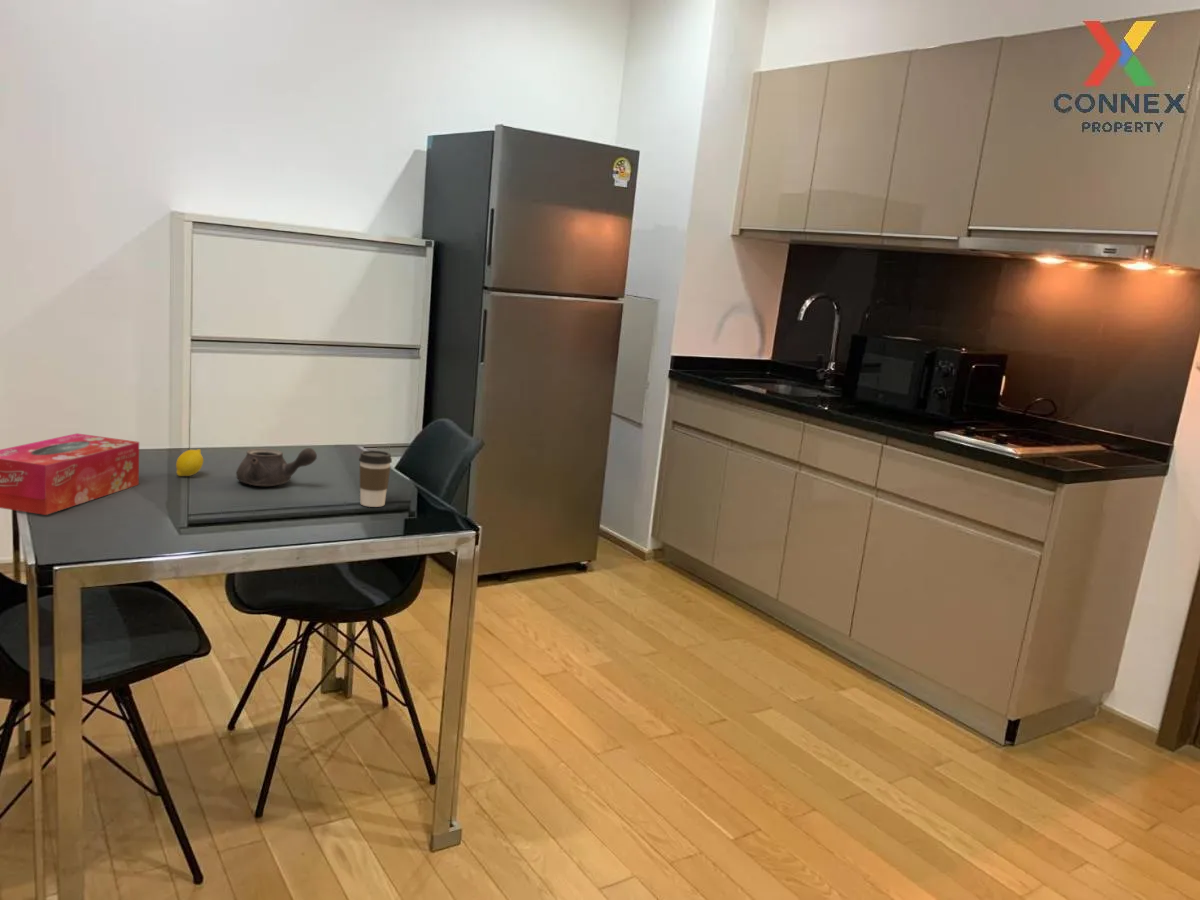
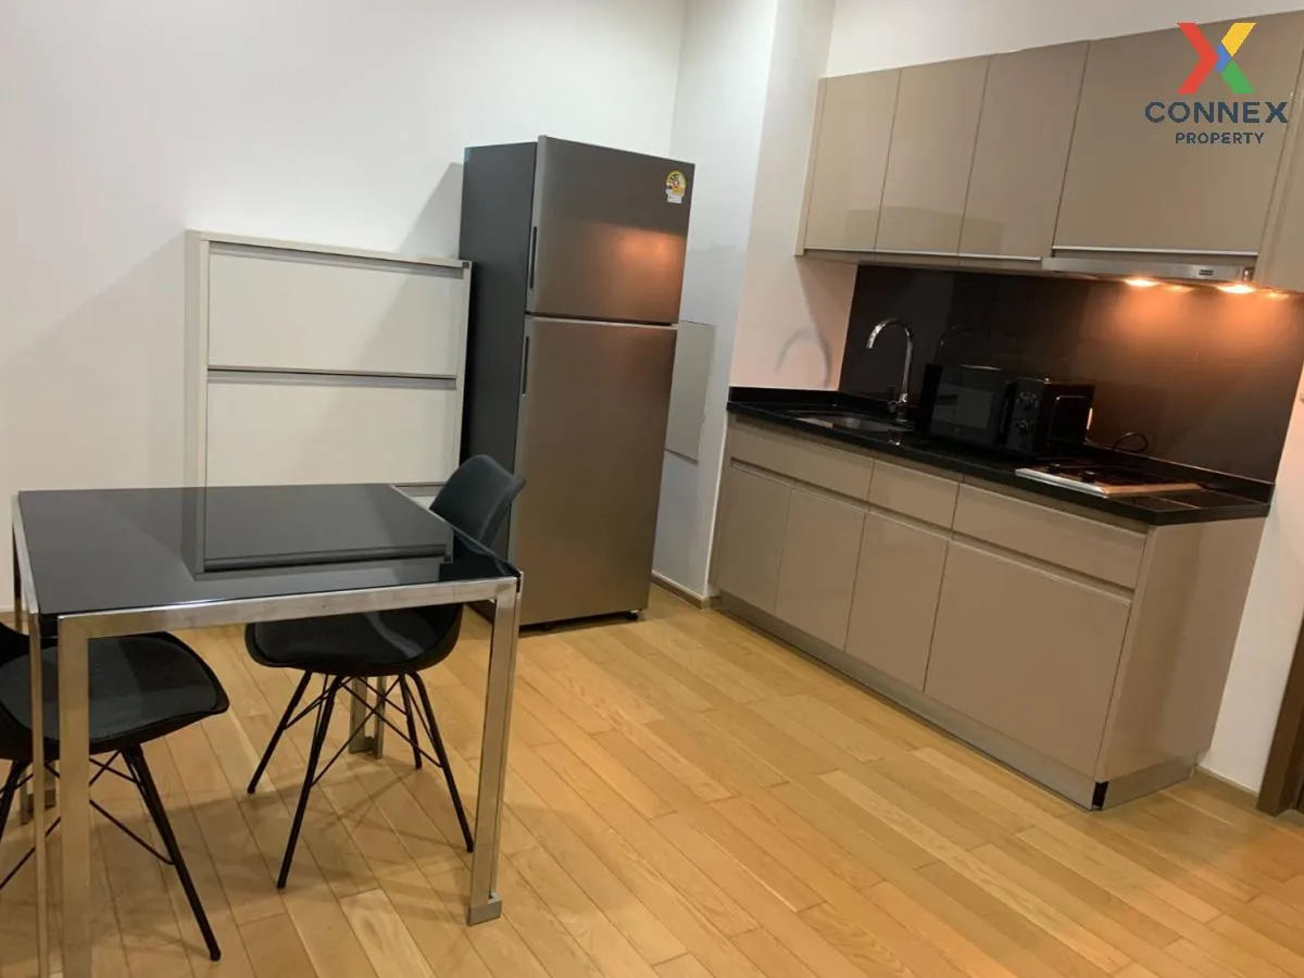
- coffee cup [358,449,393,508]
- tissue box [0,432,140,516]
- fruit [175,448,205,477]
- teapot [235,447,318,487]
